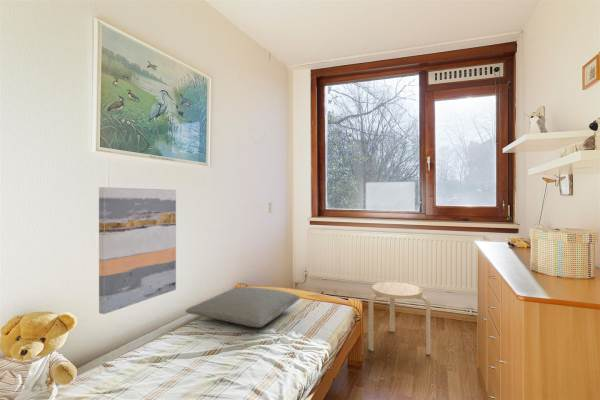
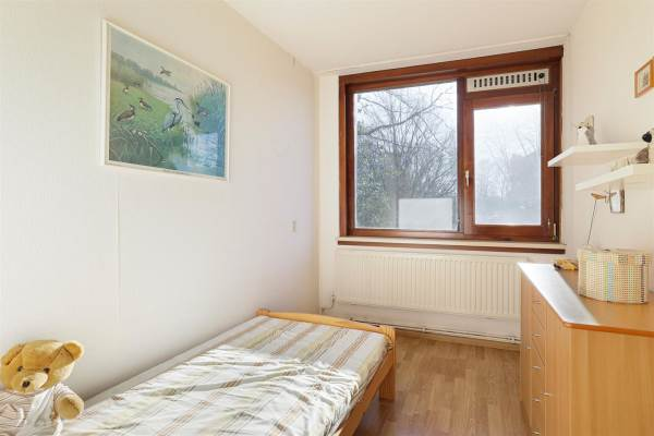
- stool [368,281,431,356]
- pillow [184,286,301,328]
- wall art [98,186,177,315]
